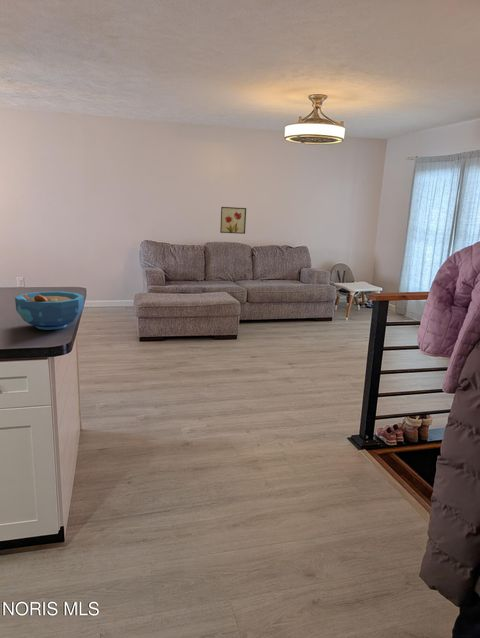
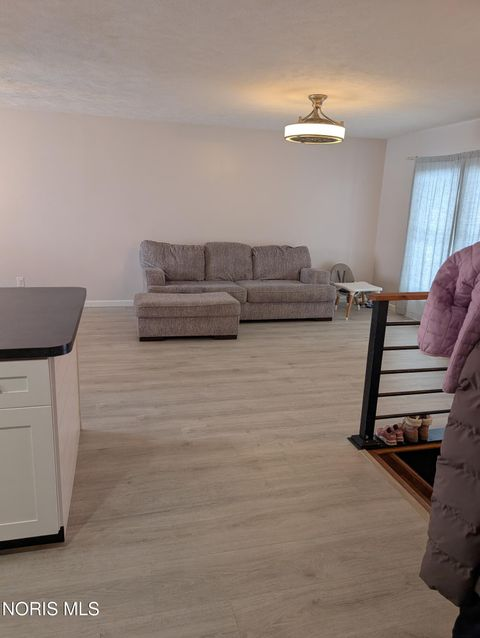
- bowl [14,291,85,331]
- wall art [219,206,247,235]
